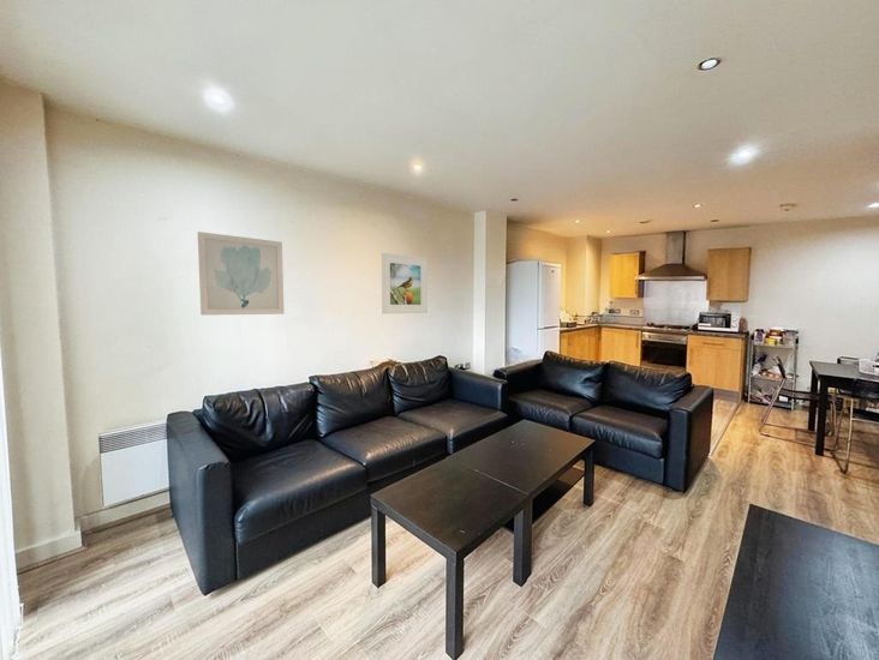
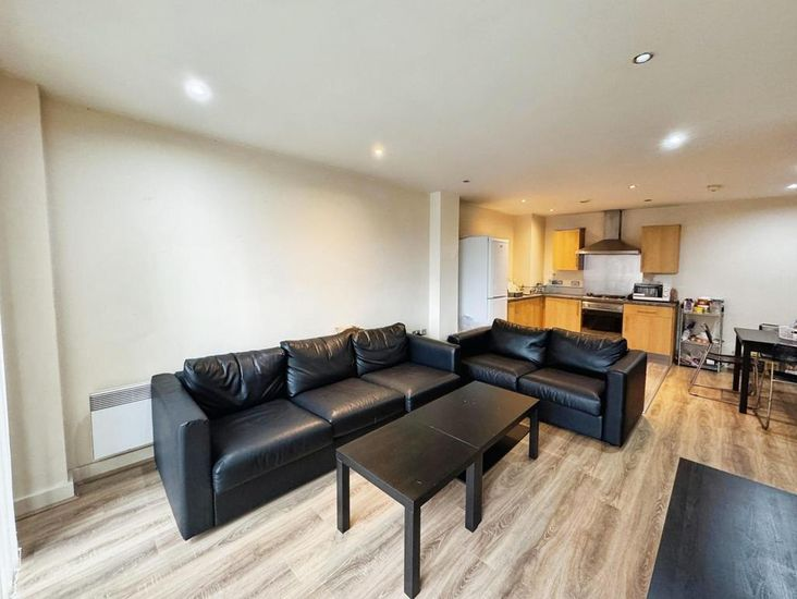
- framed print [381,252,429,314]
- wall art [197,230,286,317]
